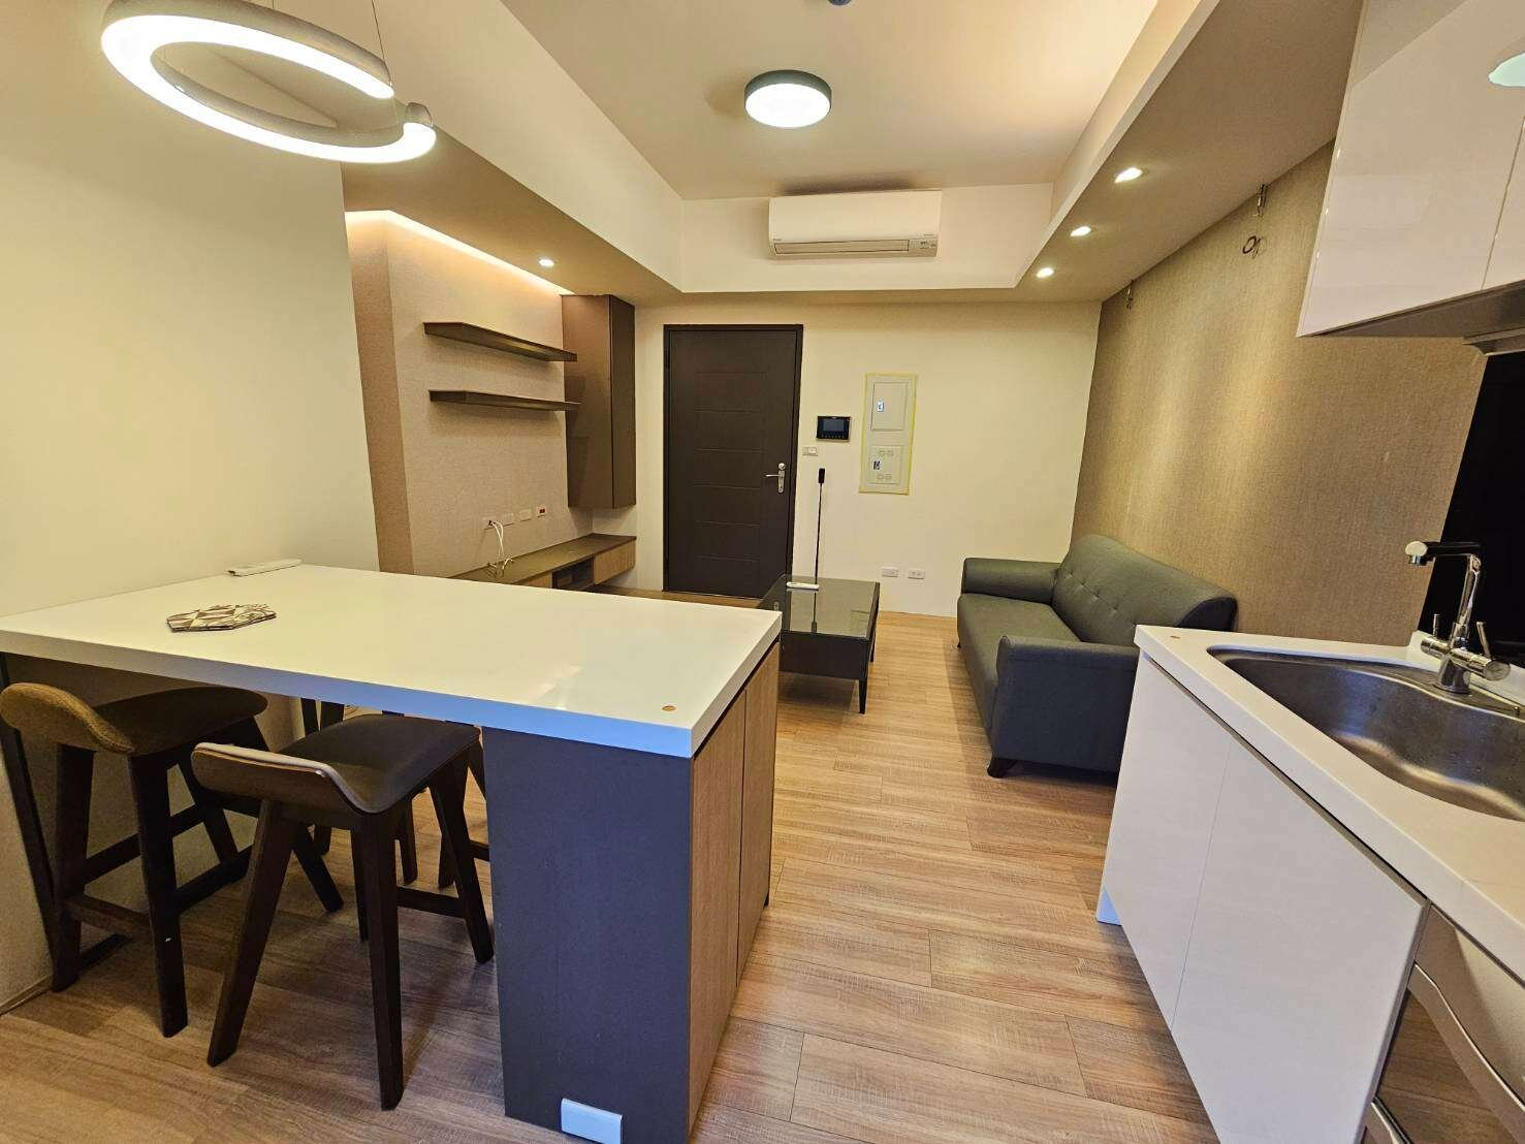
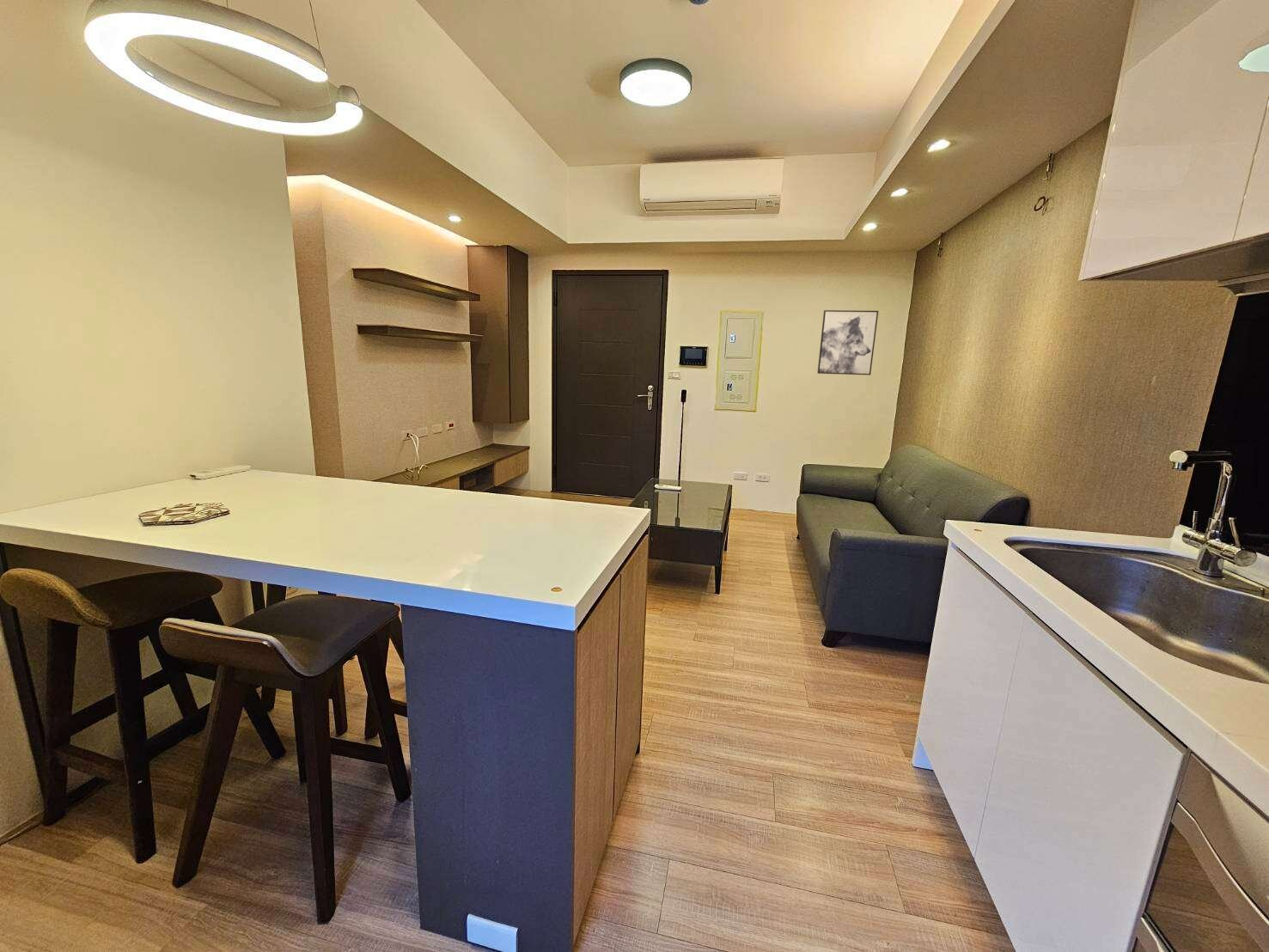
+ wall art [816,309,879,375]
